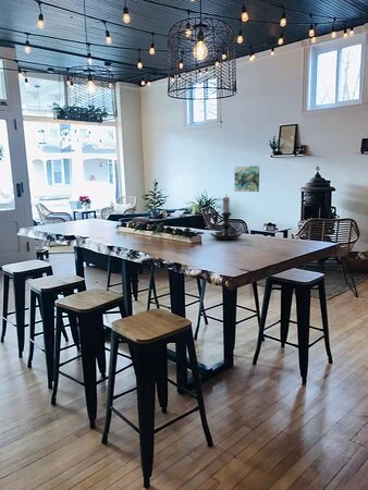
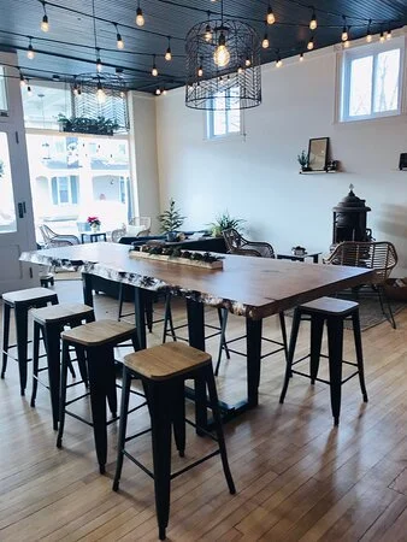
- wall art [234,164,260,193]
- candle holder [209,193,244,241]
